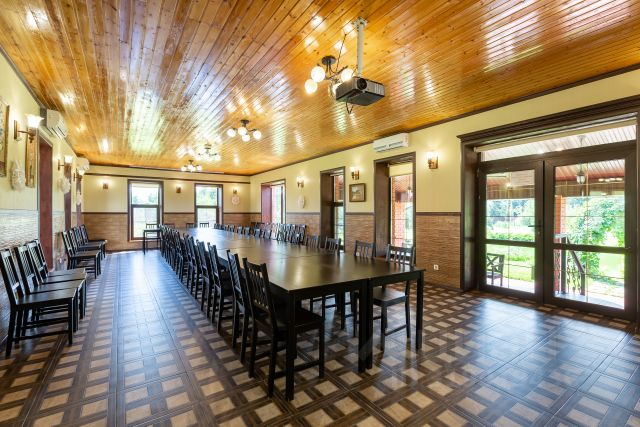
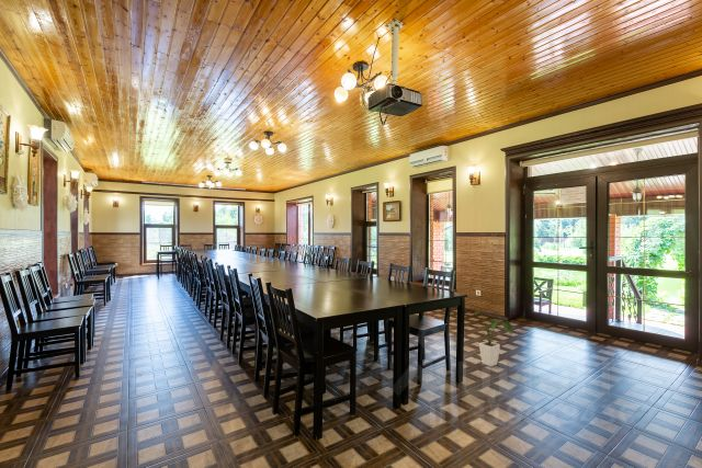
+ house plant [466,309,513,367]
